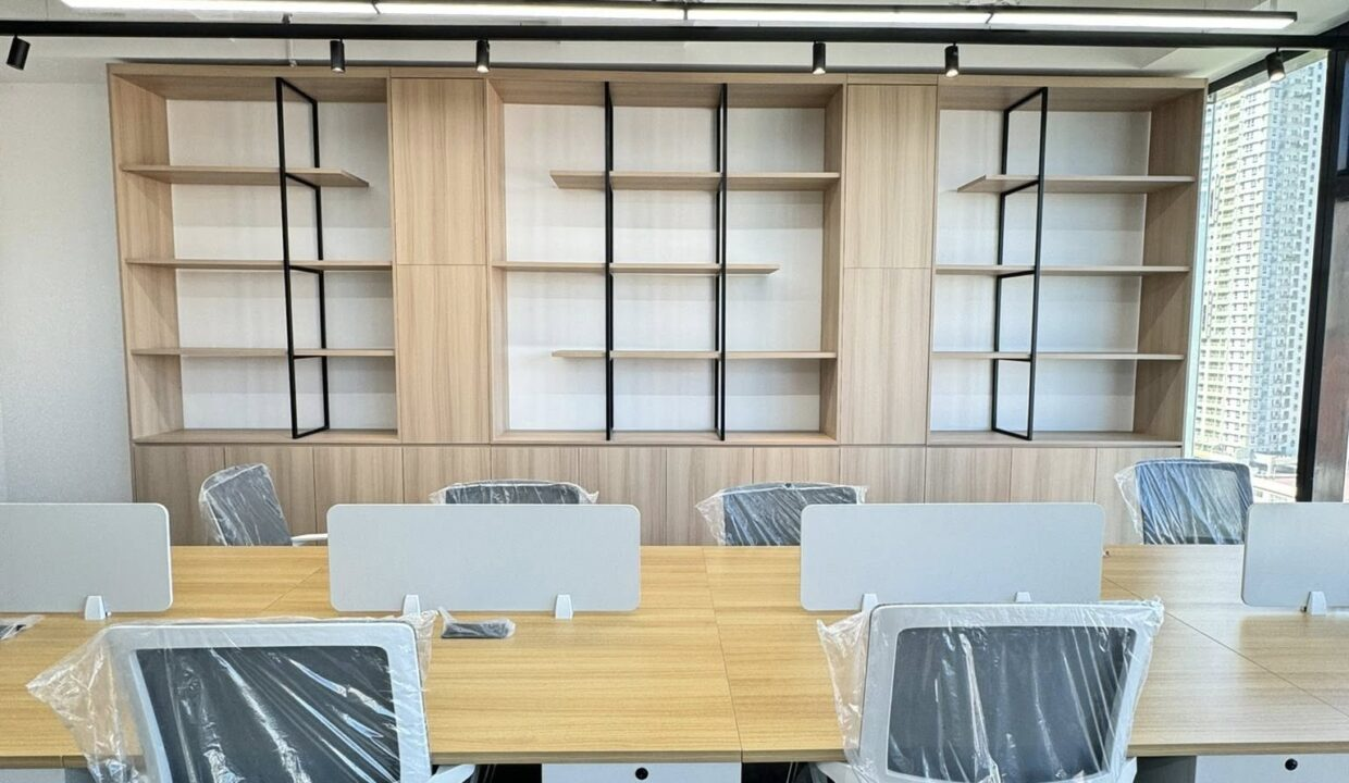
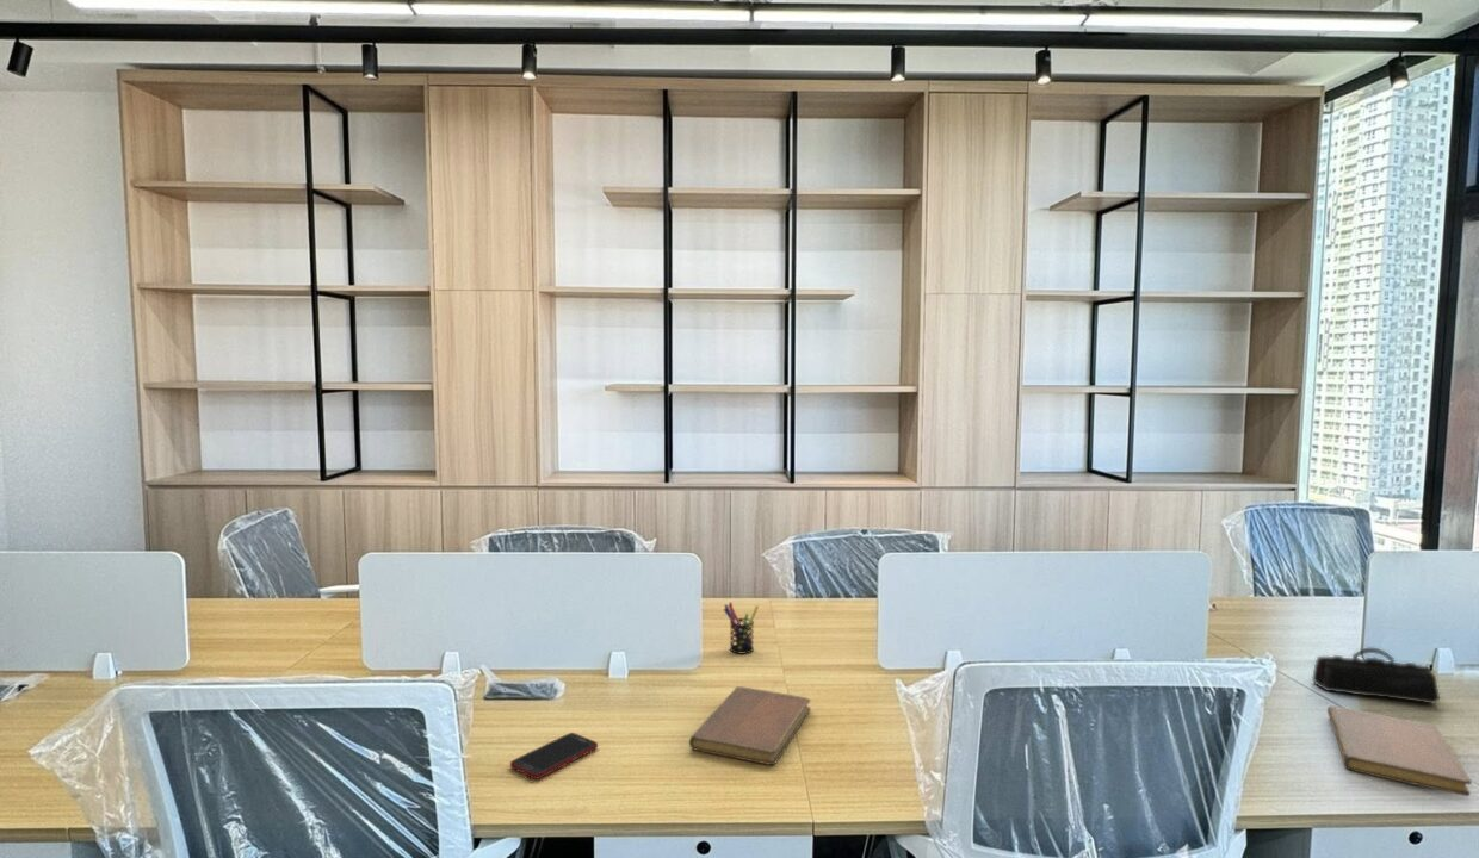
+ pencil case [1311,647,1441,704]
+ notebook [688,685,811,766]
+ notebook [1326,705,1473,797]
+ pen holder [723,601,760,654]
+ cell phone [509,732,599,781]
